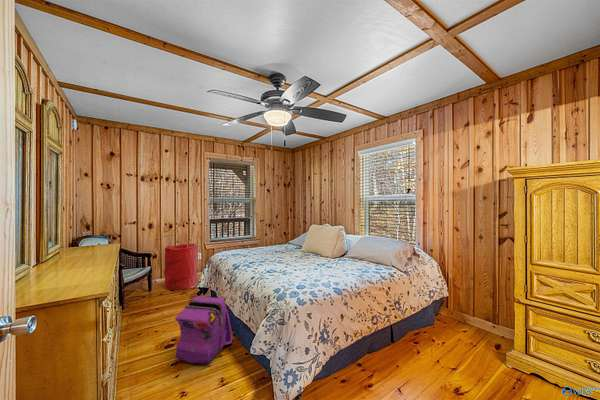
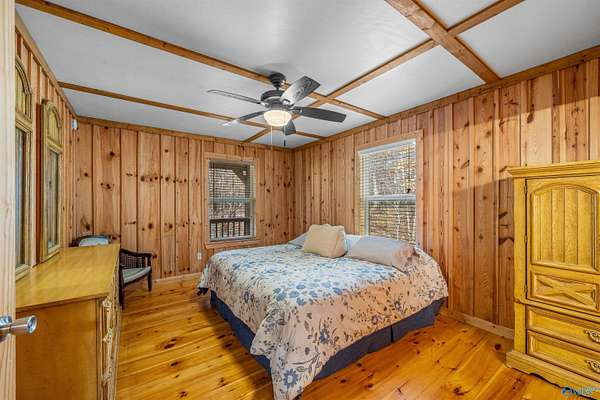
- laundry hamper [163,242,199,291]
- backpack [174,295,233,365]
